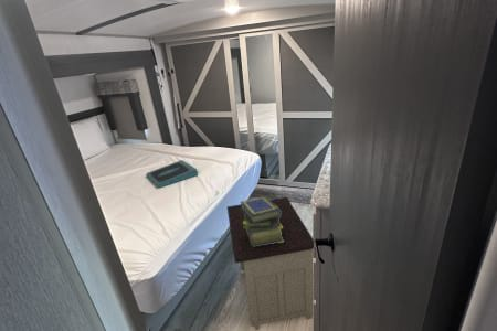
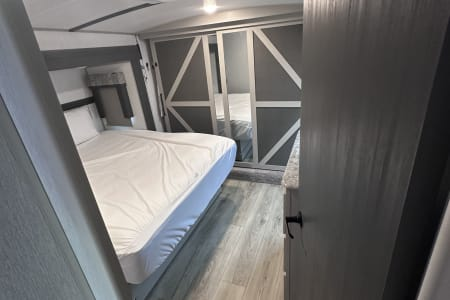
- nightstand [225,196,315,331]
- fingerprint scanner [145,159,199,189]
- stack of books [240,195,284,247]
